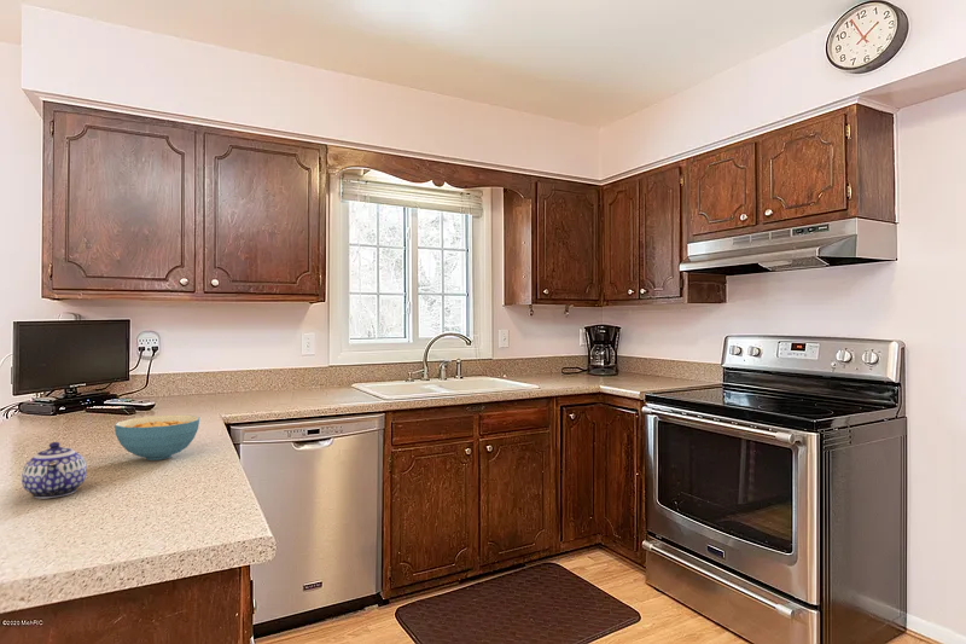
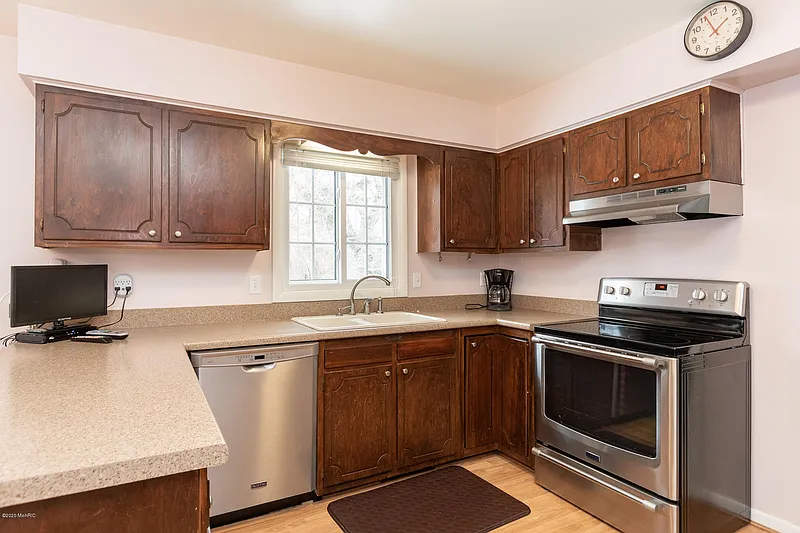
- teapot [21,441,88,500]
- cereal bowl [114,414,200,462]
